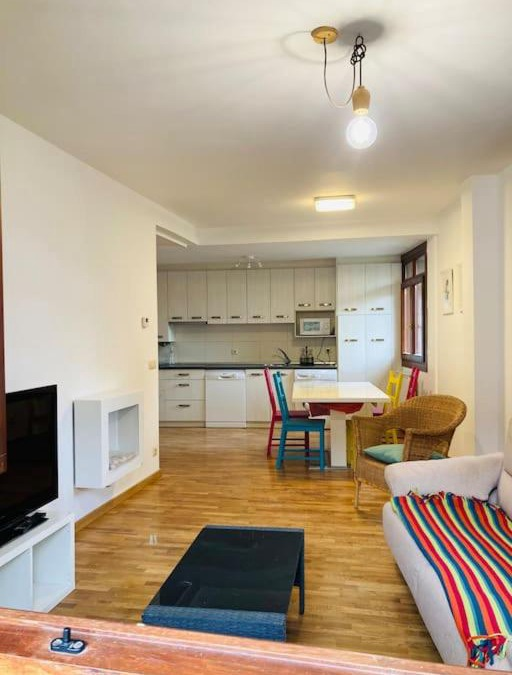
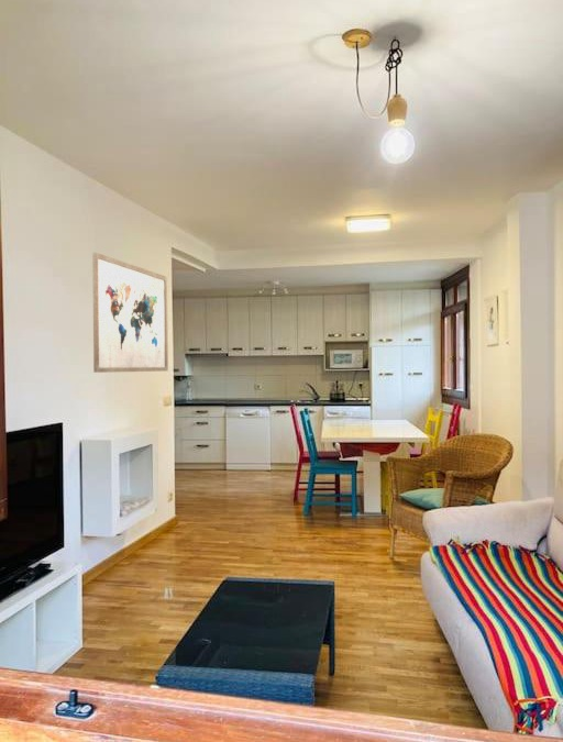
+ wall art [91,251,169,374]
